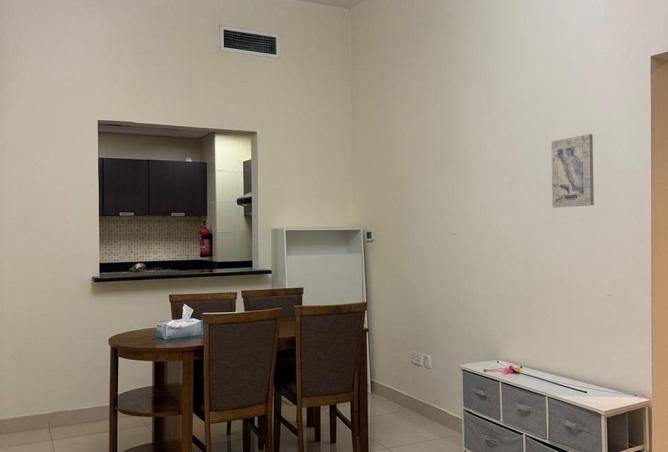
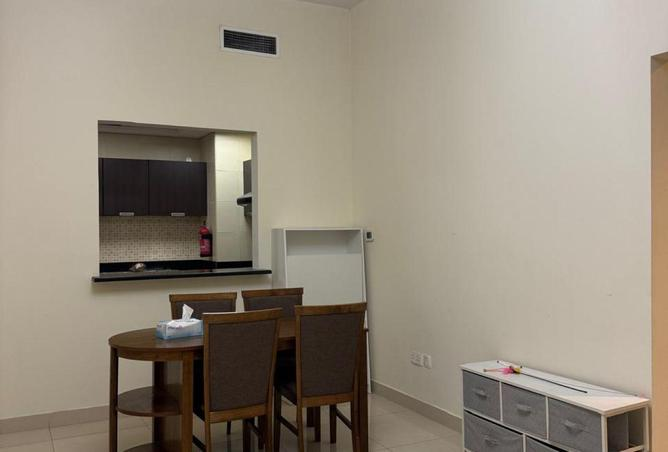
- wall art [550,133,595,209]
